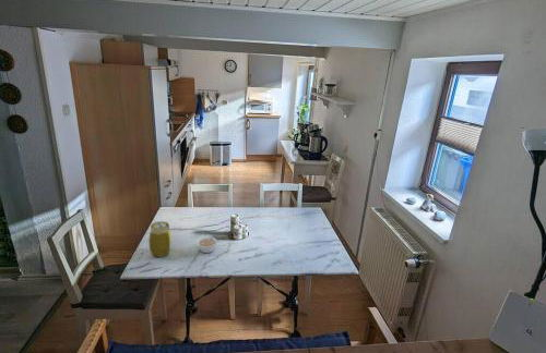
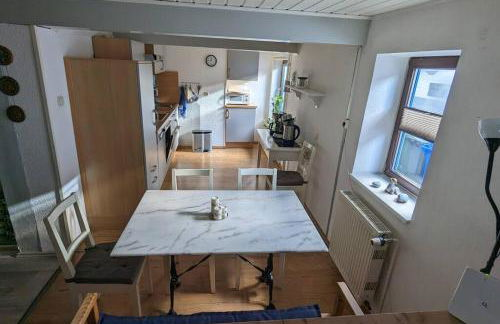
- jar [147,220,173,258]
- legume [195,233,218,254]
